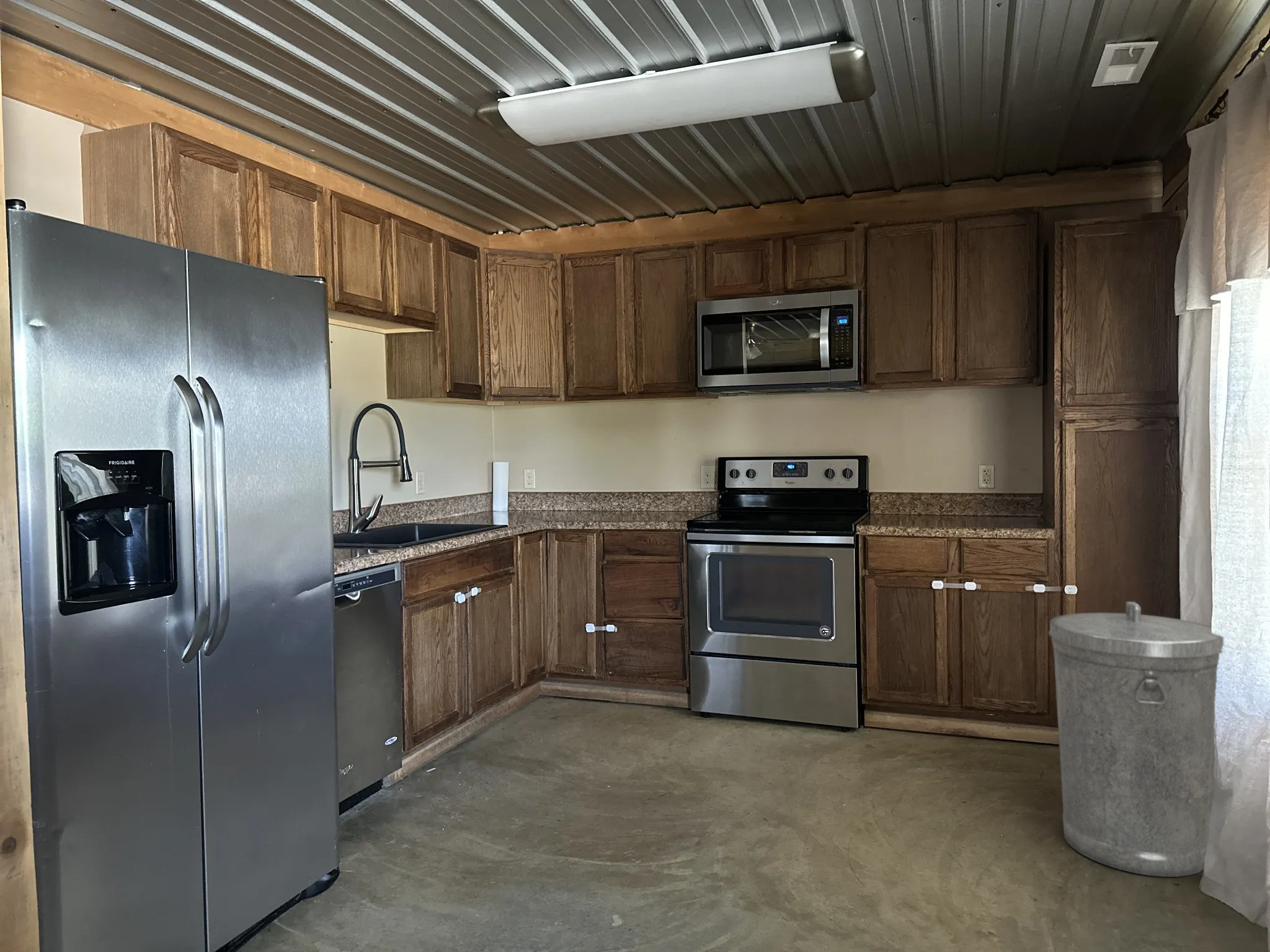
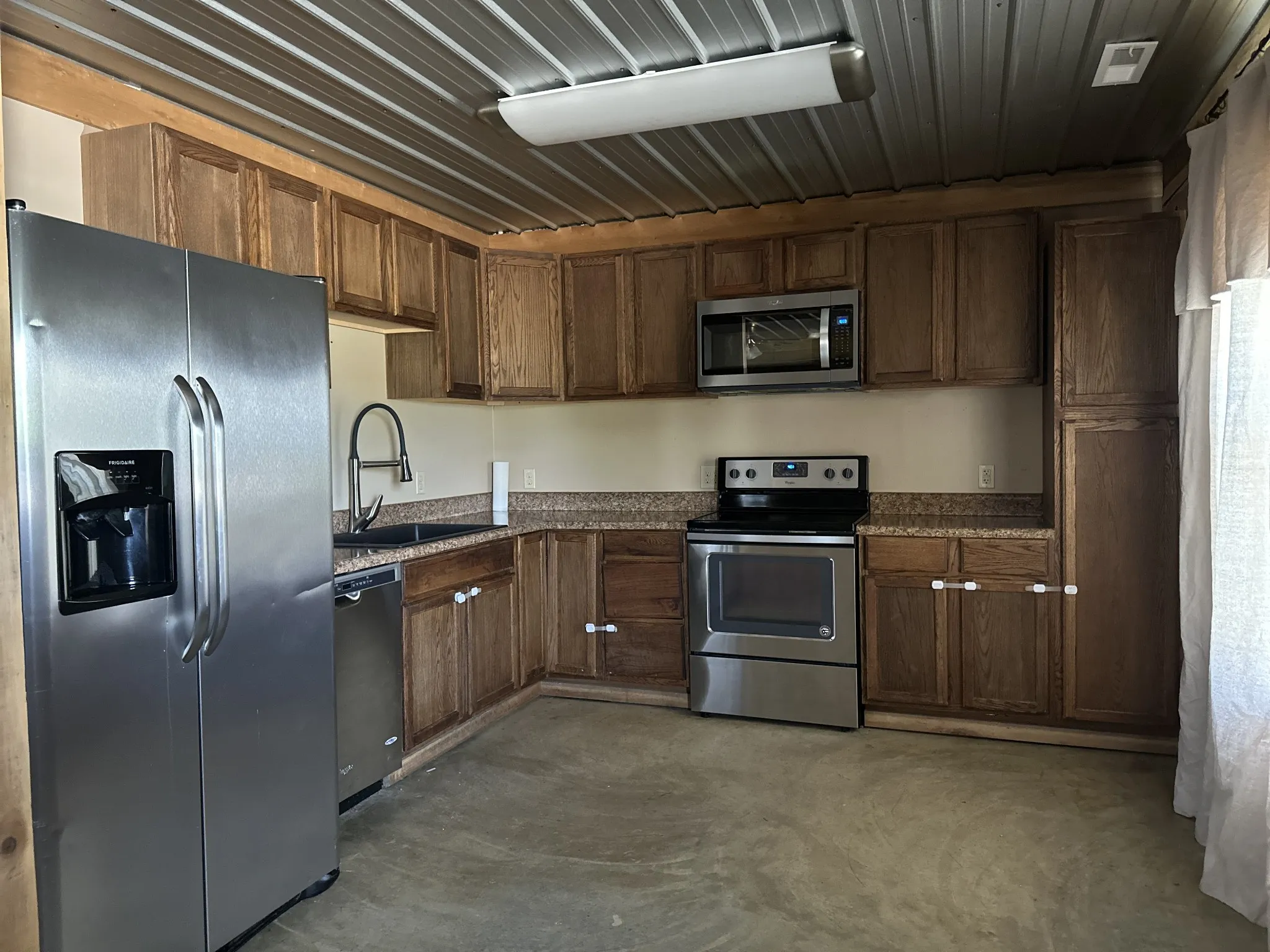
- trash can [1048,601,1224,878]
